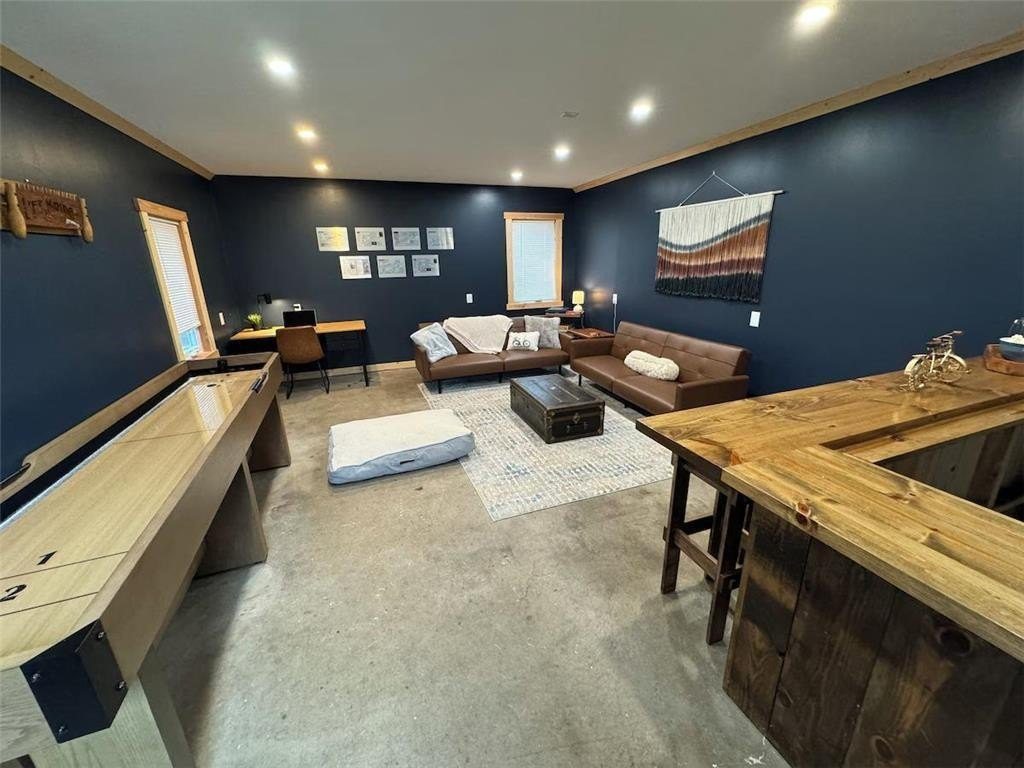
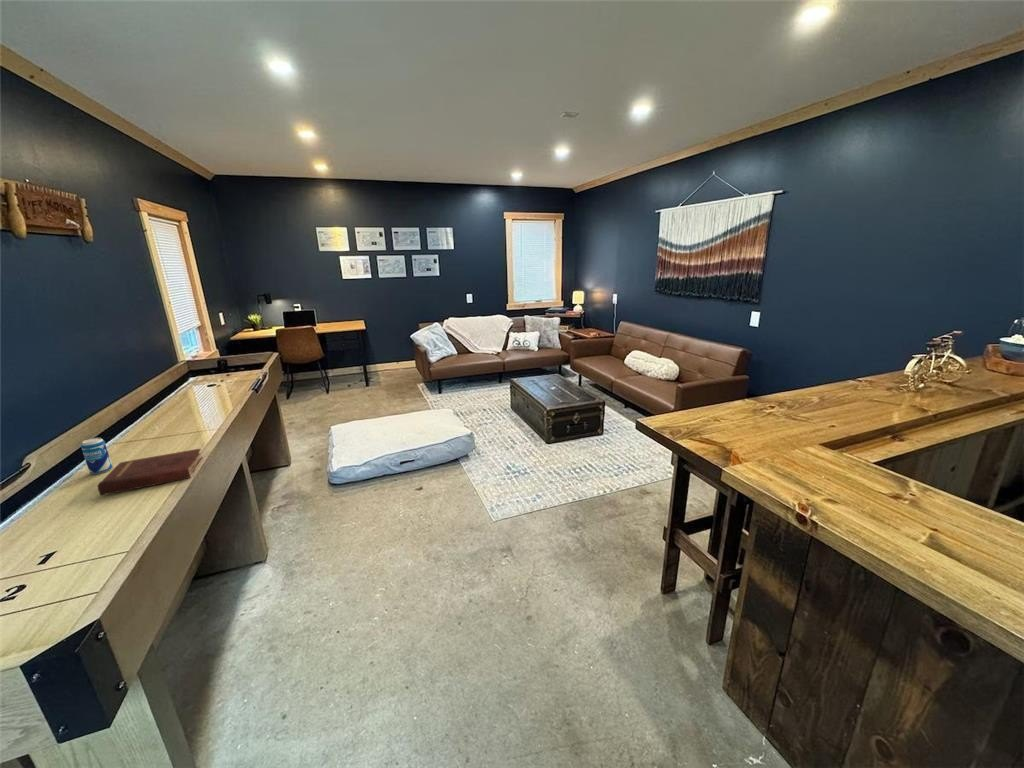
+ hardback book [96,448,204,496]
+ beverage can [80,437,113,475]
